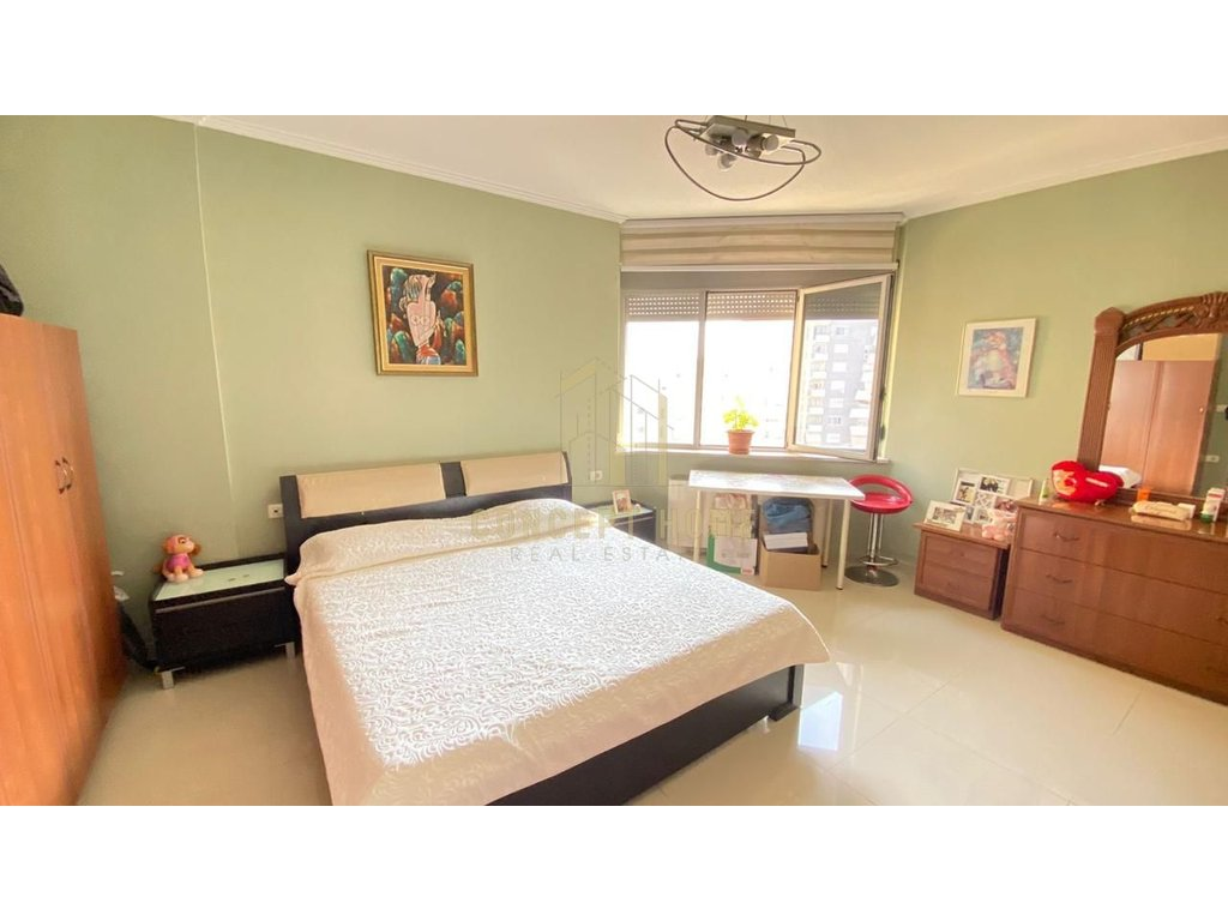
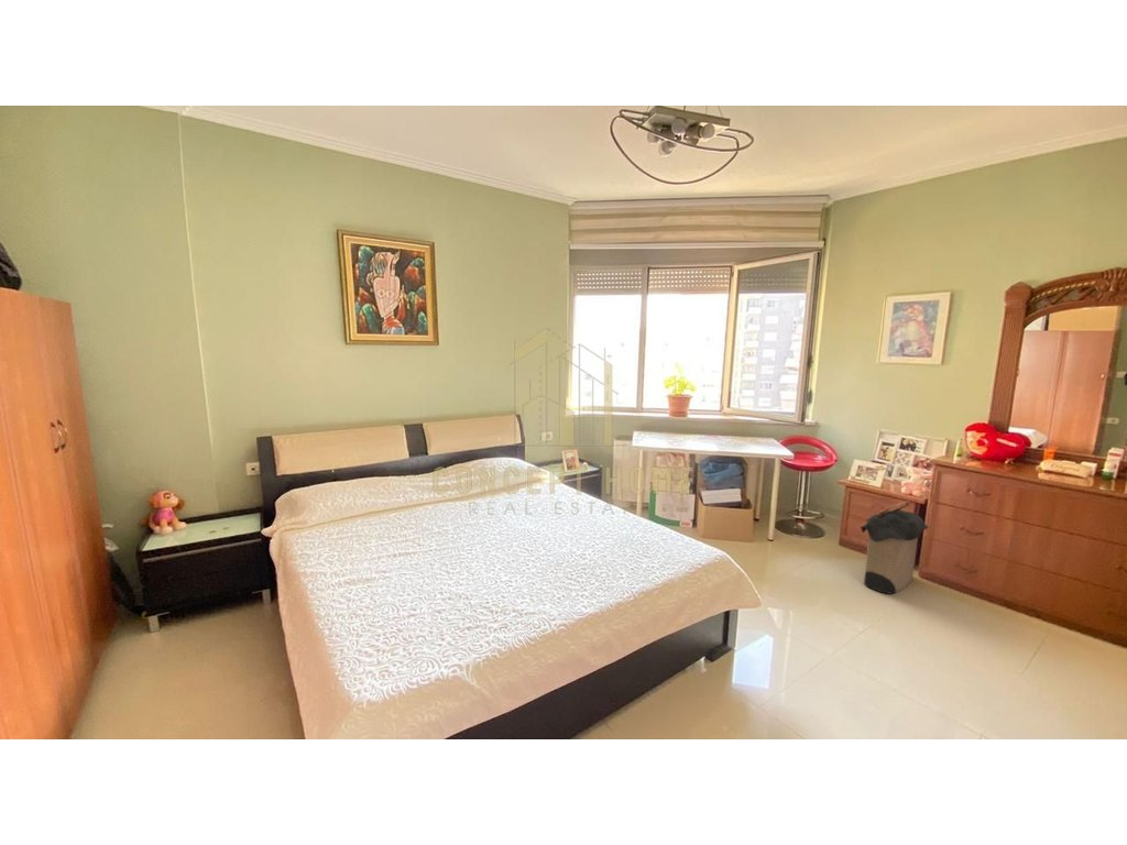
+ laundry hamper [860,500,930,595]
